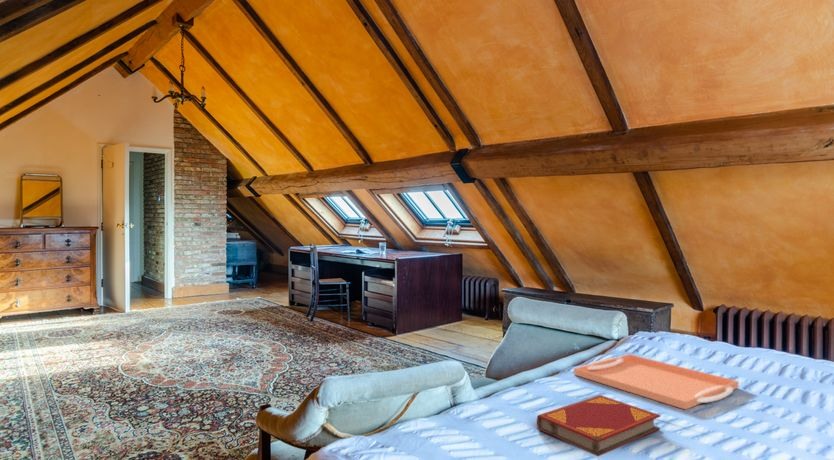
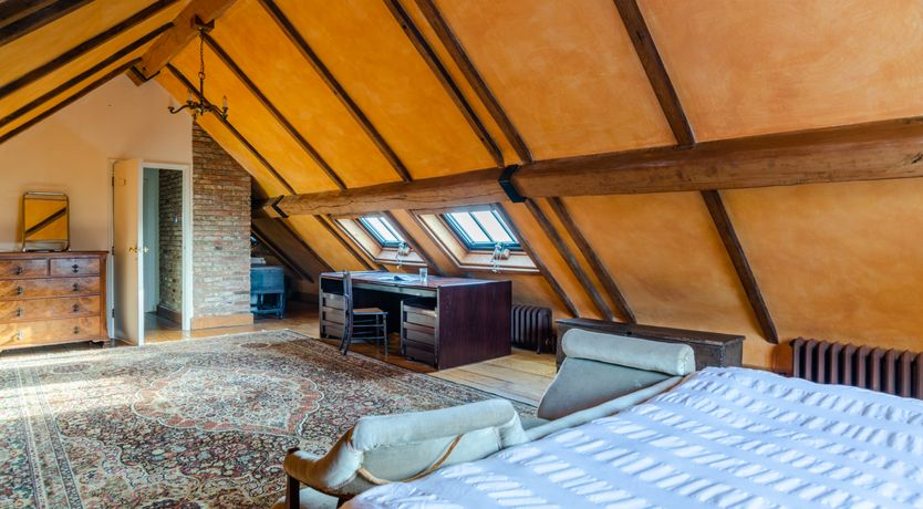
- serving tray [573,353,740,411]
- hardback book [536,394,661,457]
